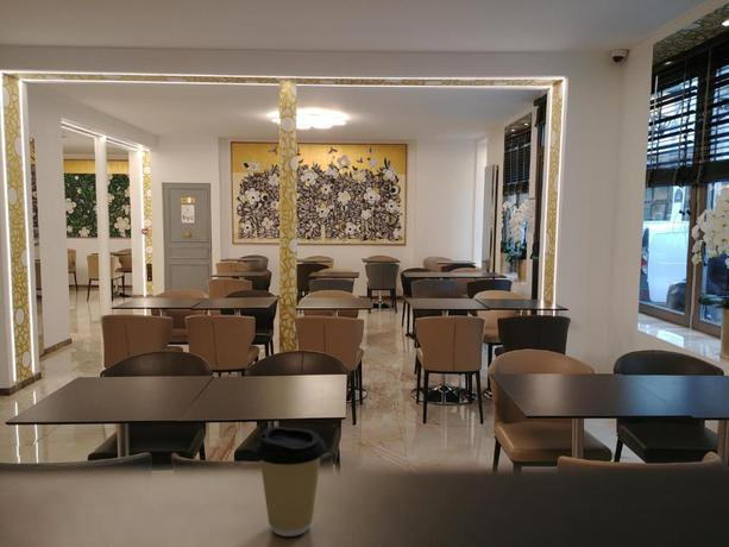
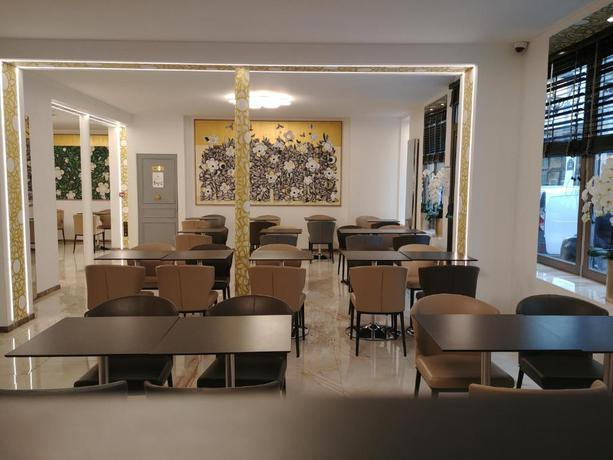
- coffee cup [253,426,327,537]
